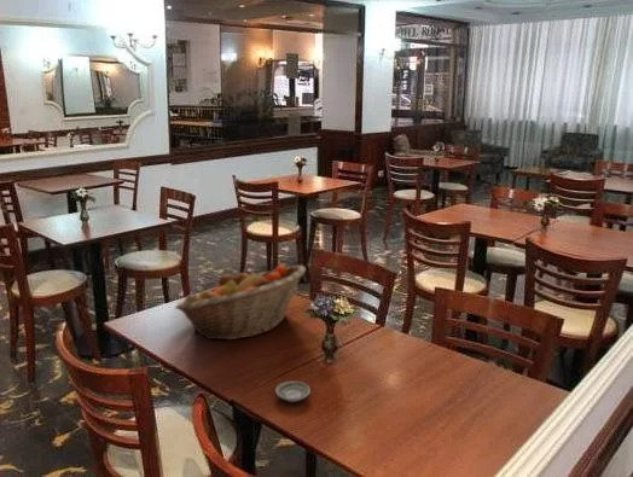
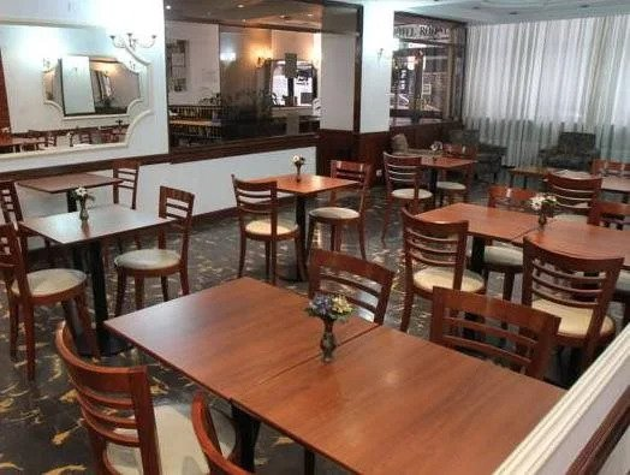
- saucer [274,380,312,403]
- fruit basket [174,263,307,341]
